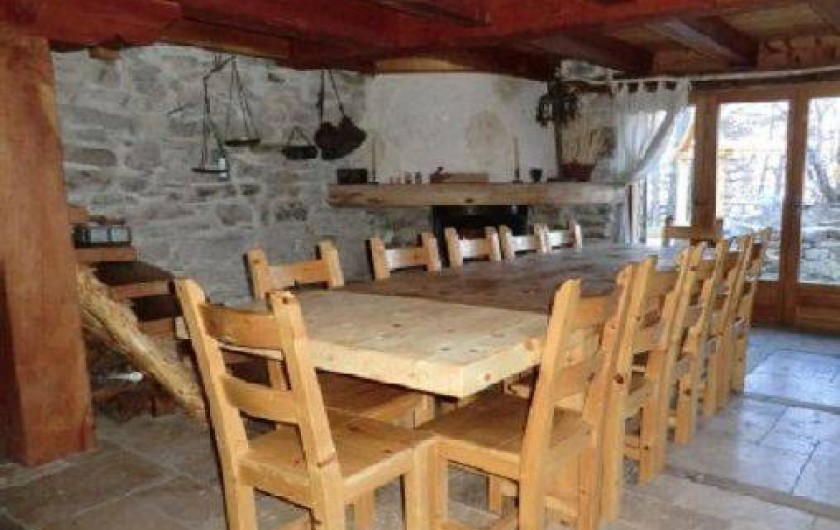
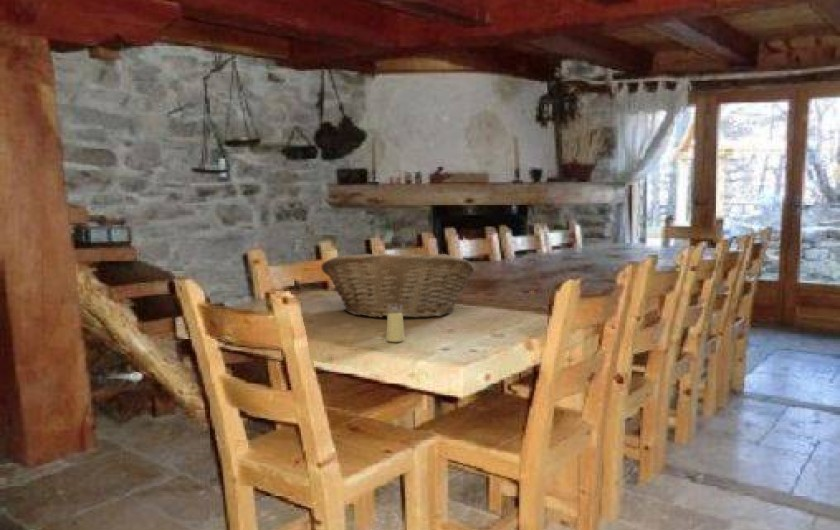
+ saltshaker [385,304,406,343]
+ fruit basket [320,253,475,319]
